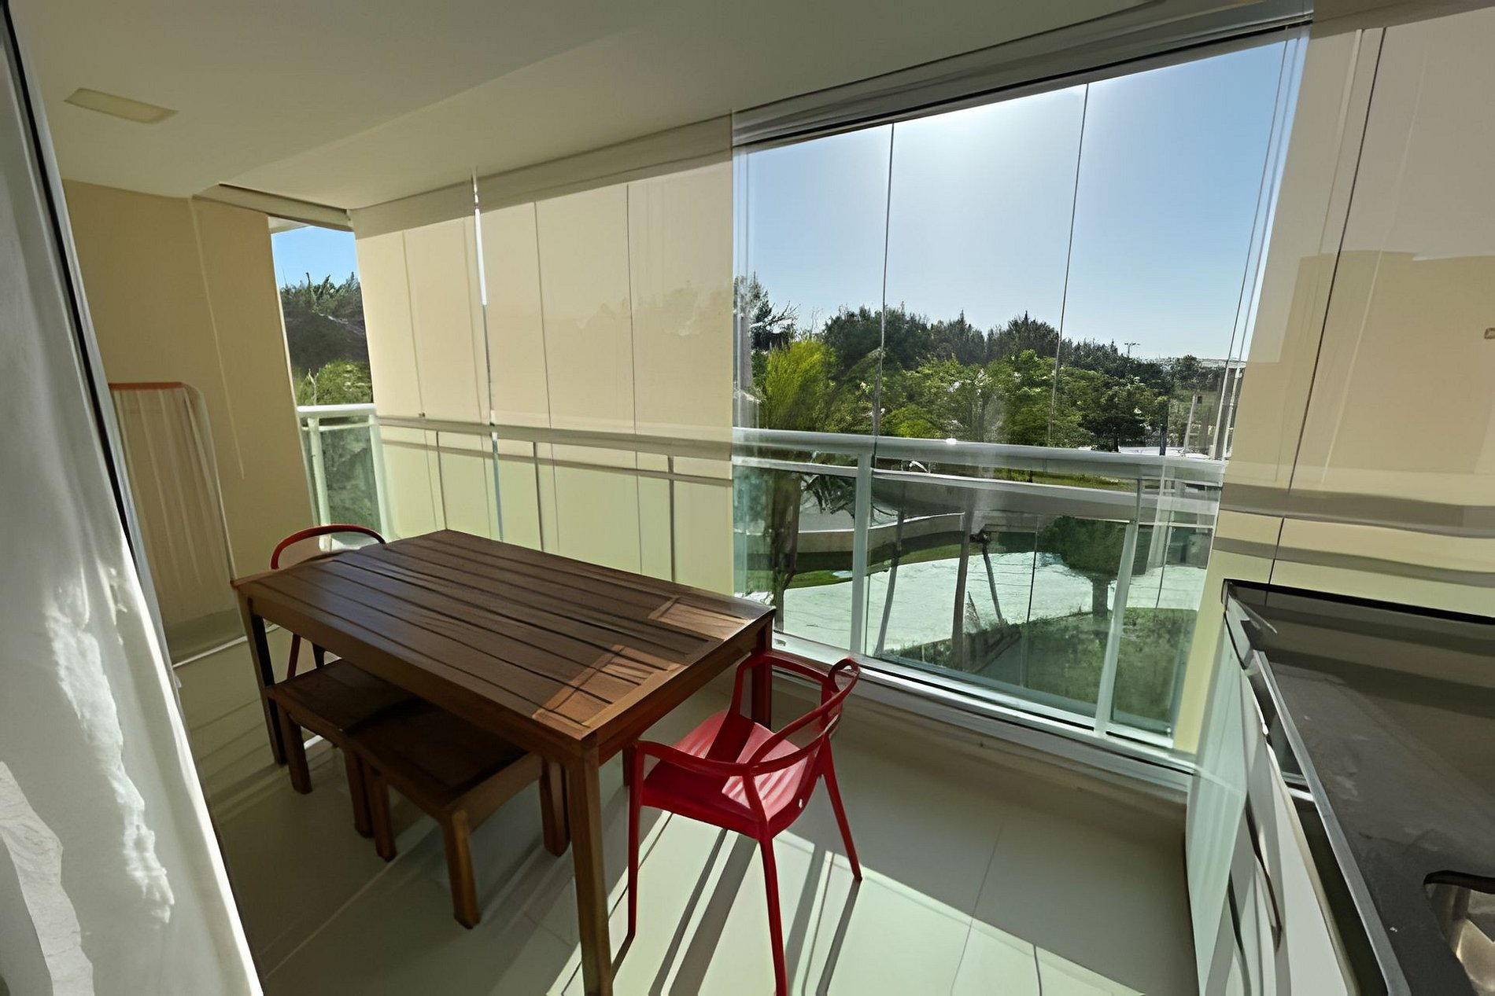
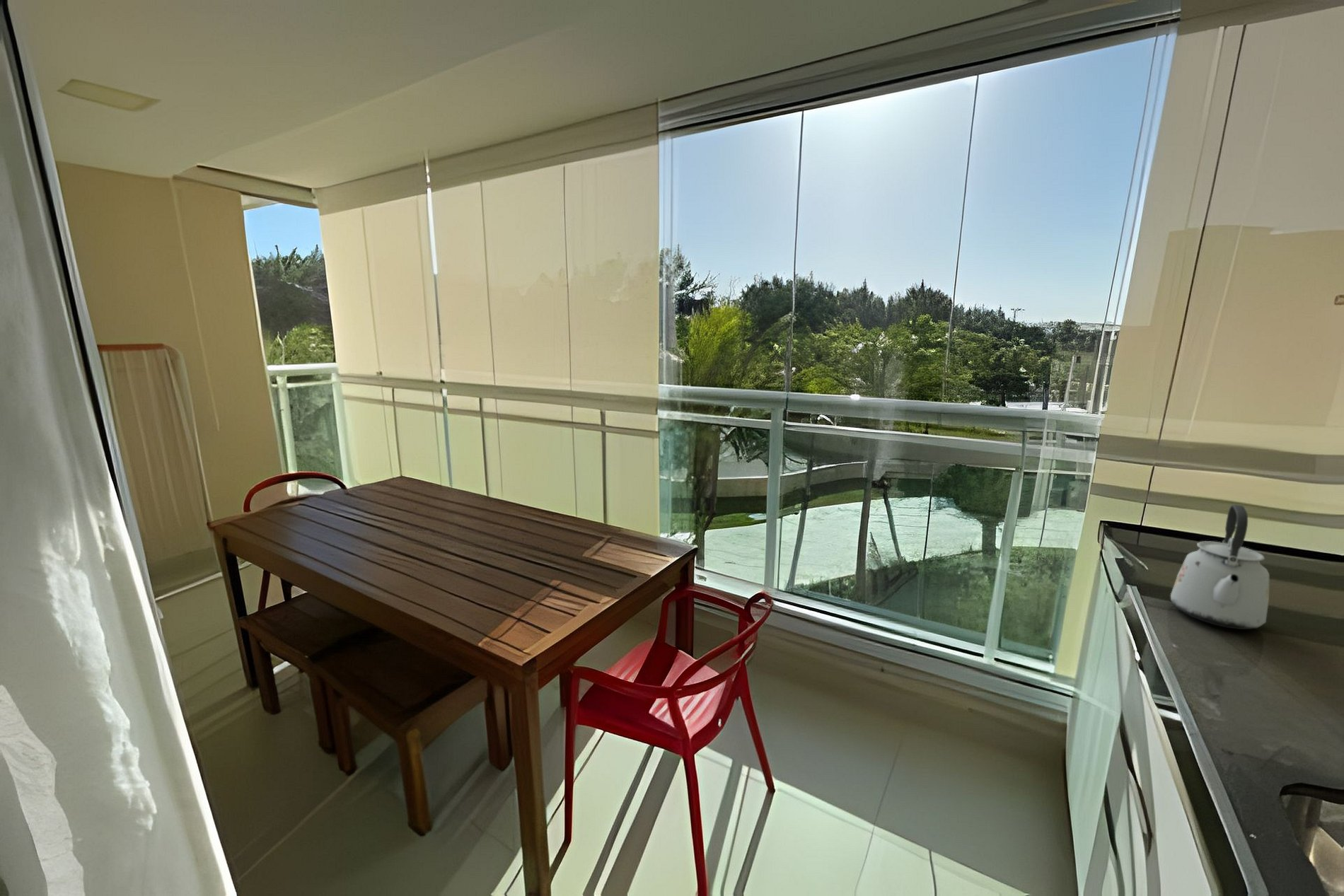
+ kettle [1170,504,1270,630]
